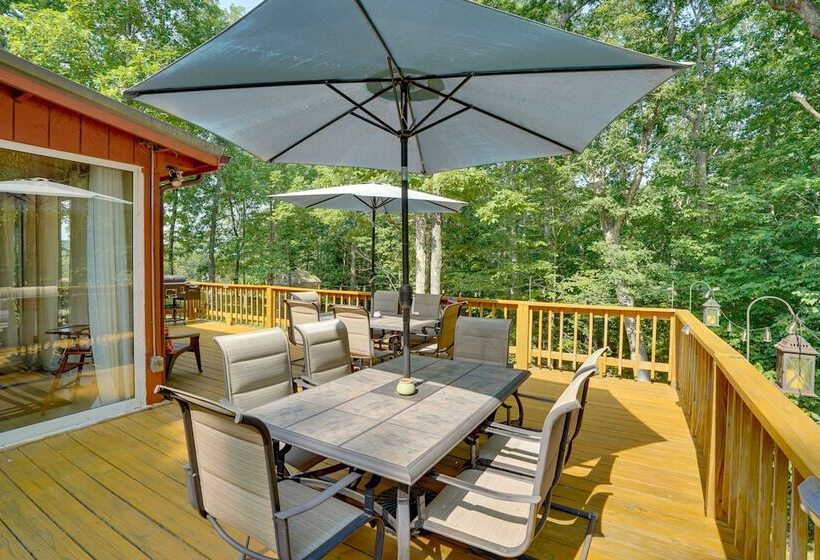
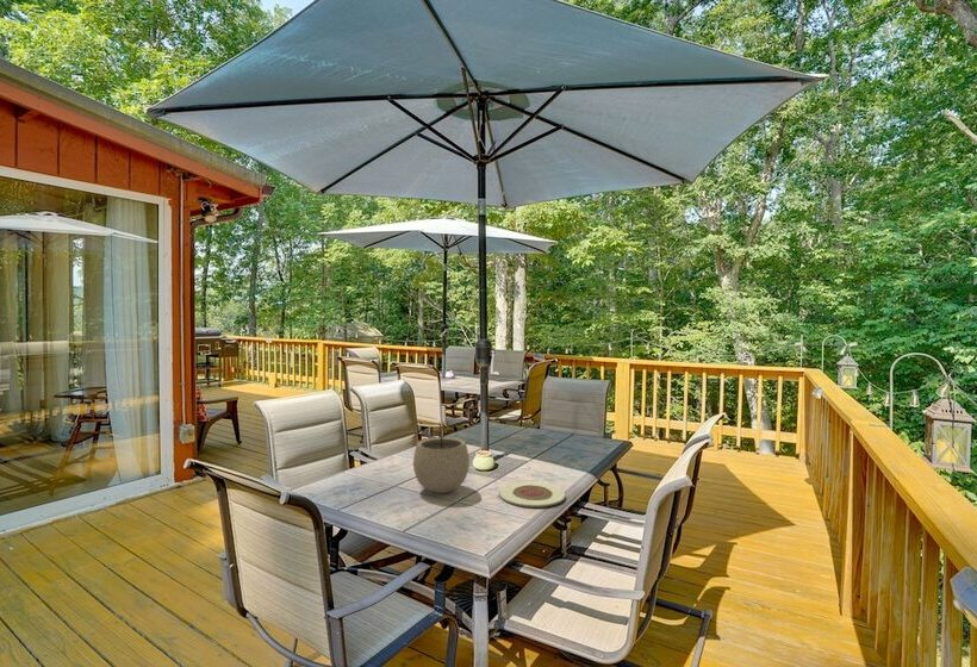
+ plate [498,481,566,509]
+ plant pot [412,420,471,494]
